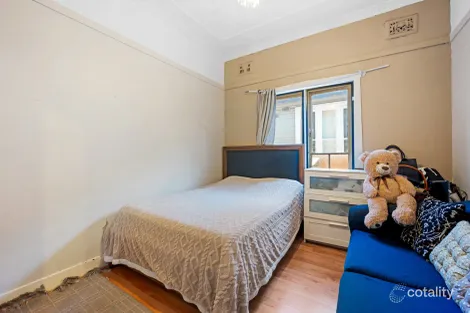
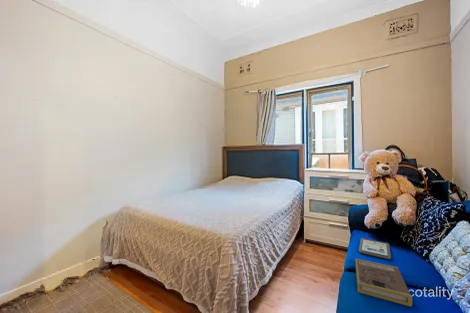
+ book [354,258,413,308]
+ tablet [358,237,392,260]
